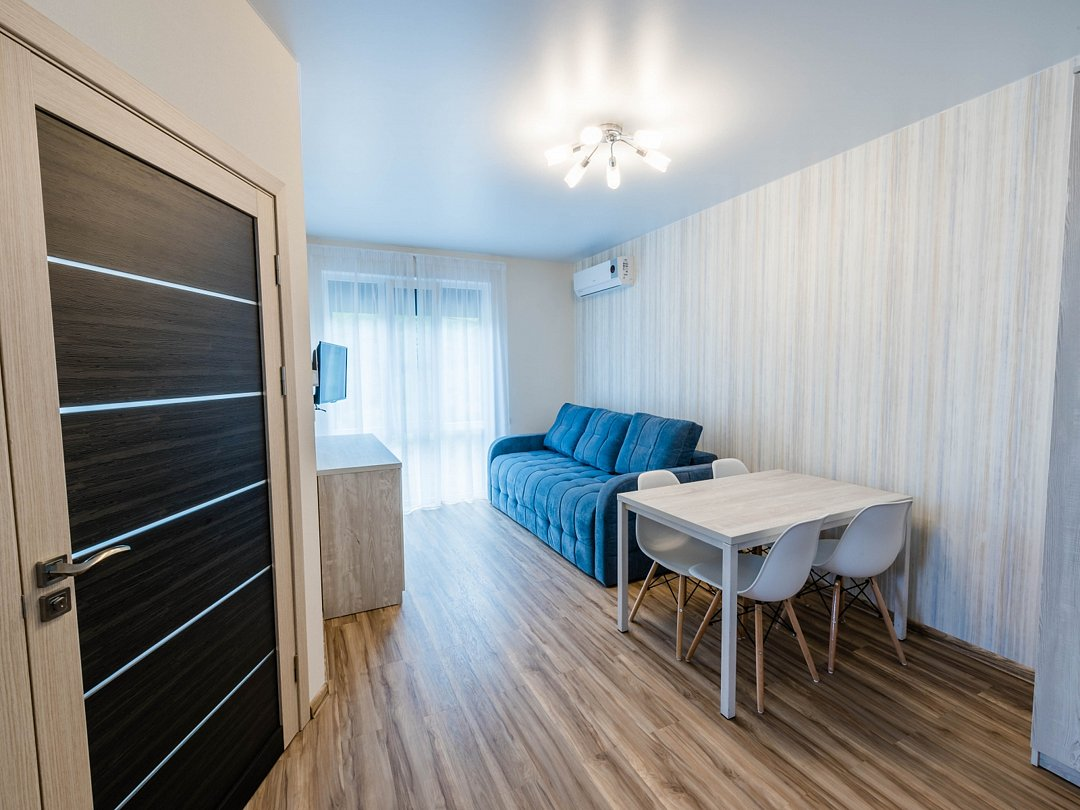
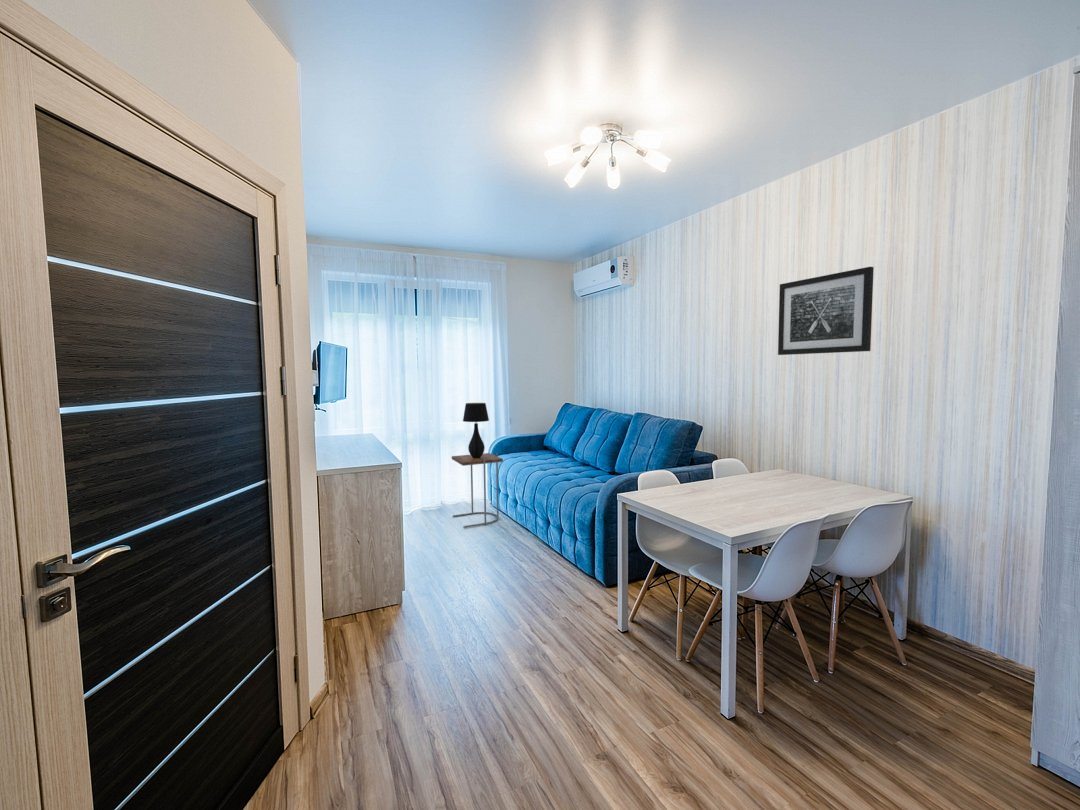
+ table lamp [462,402,490,458]
+ side table [451,452,504,529]
+ wall art [777,266,875,356]
